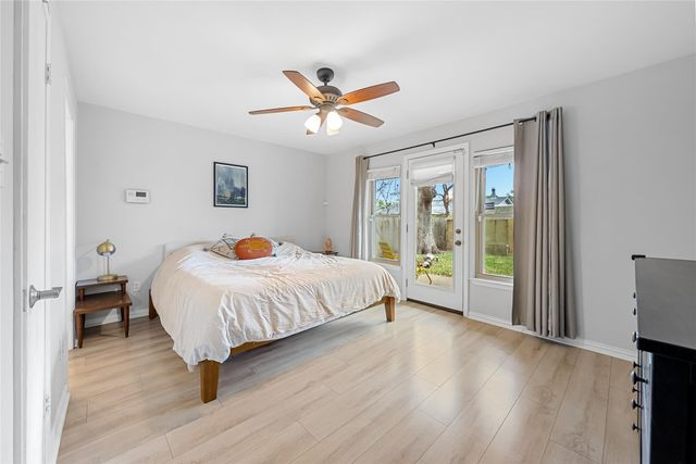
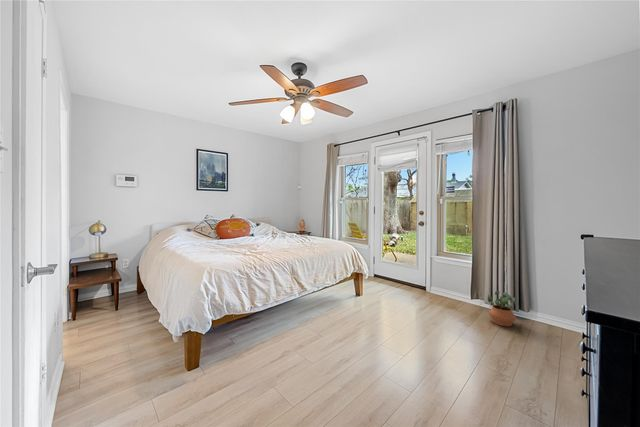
+ potted plant [487,290,519,327]
